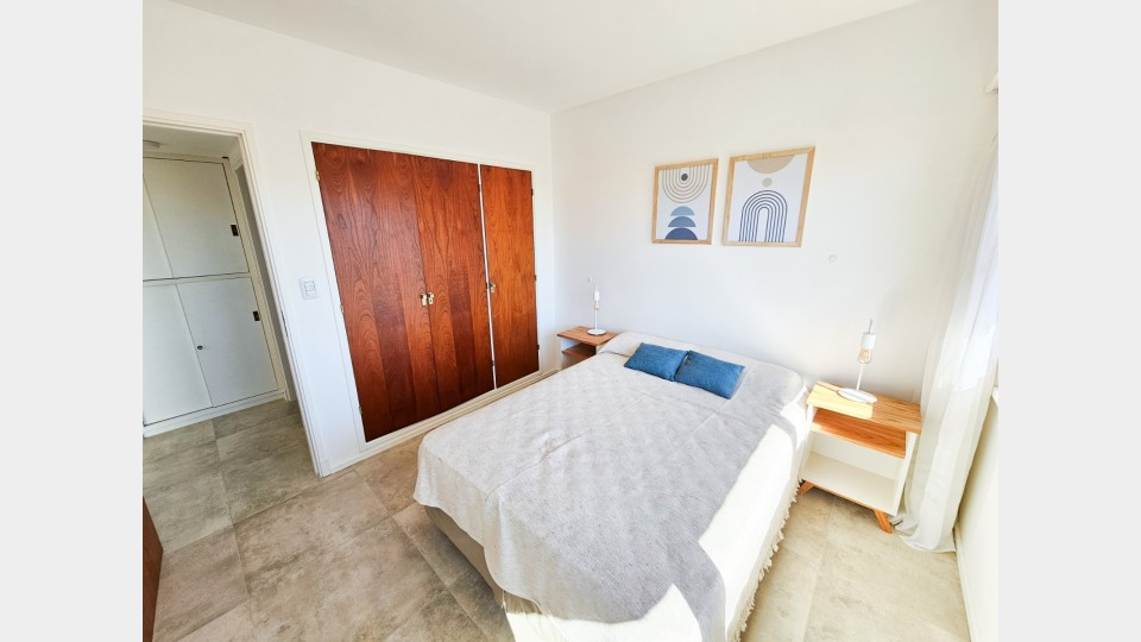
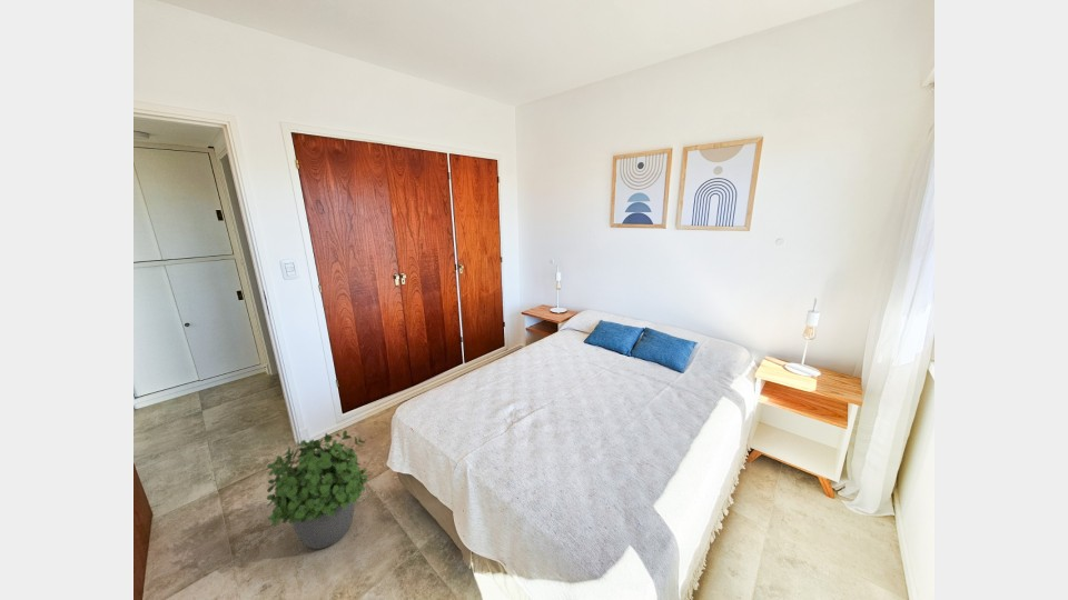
+ potted plant [266,429,369,550]
